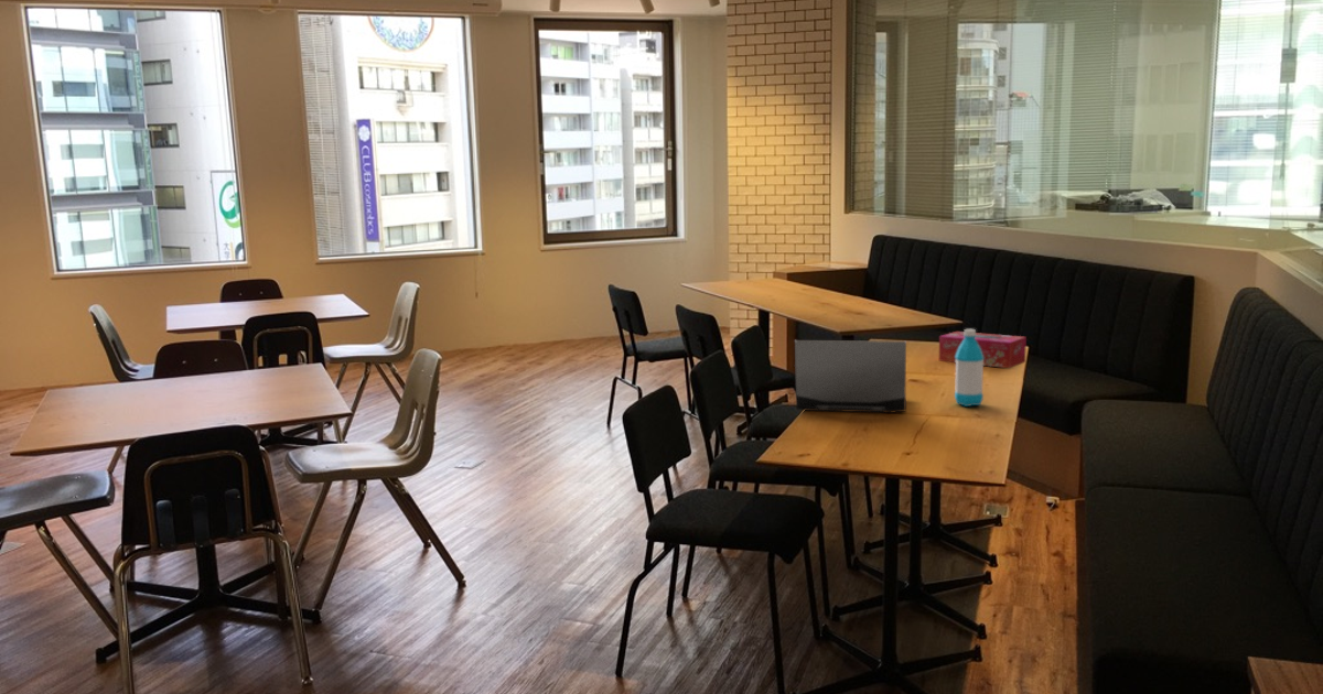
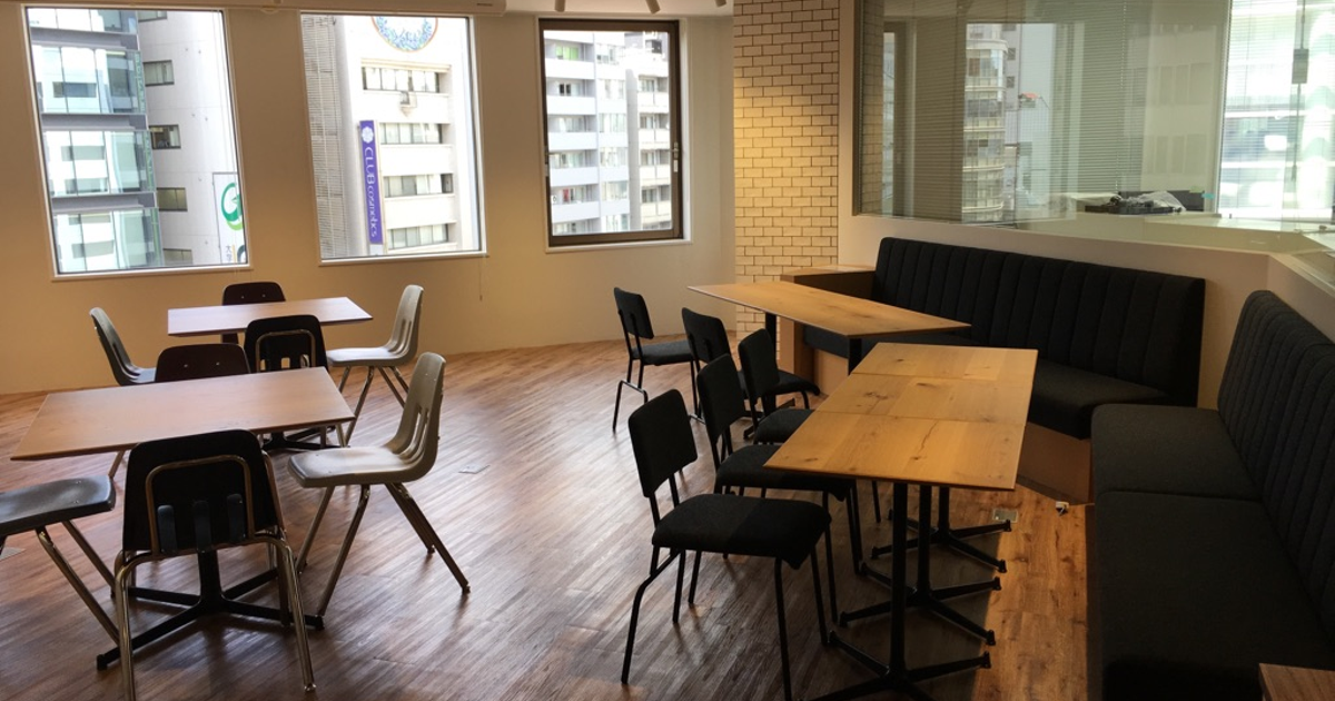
- water bottle [954,328,985,408]
- tissue box [938,330,1028,369]
- laptop computer [794,339,907,414]
